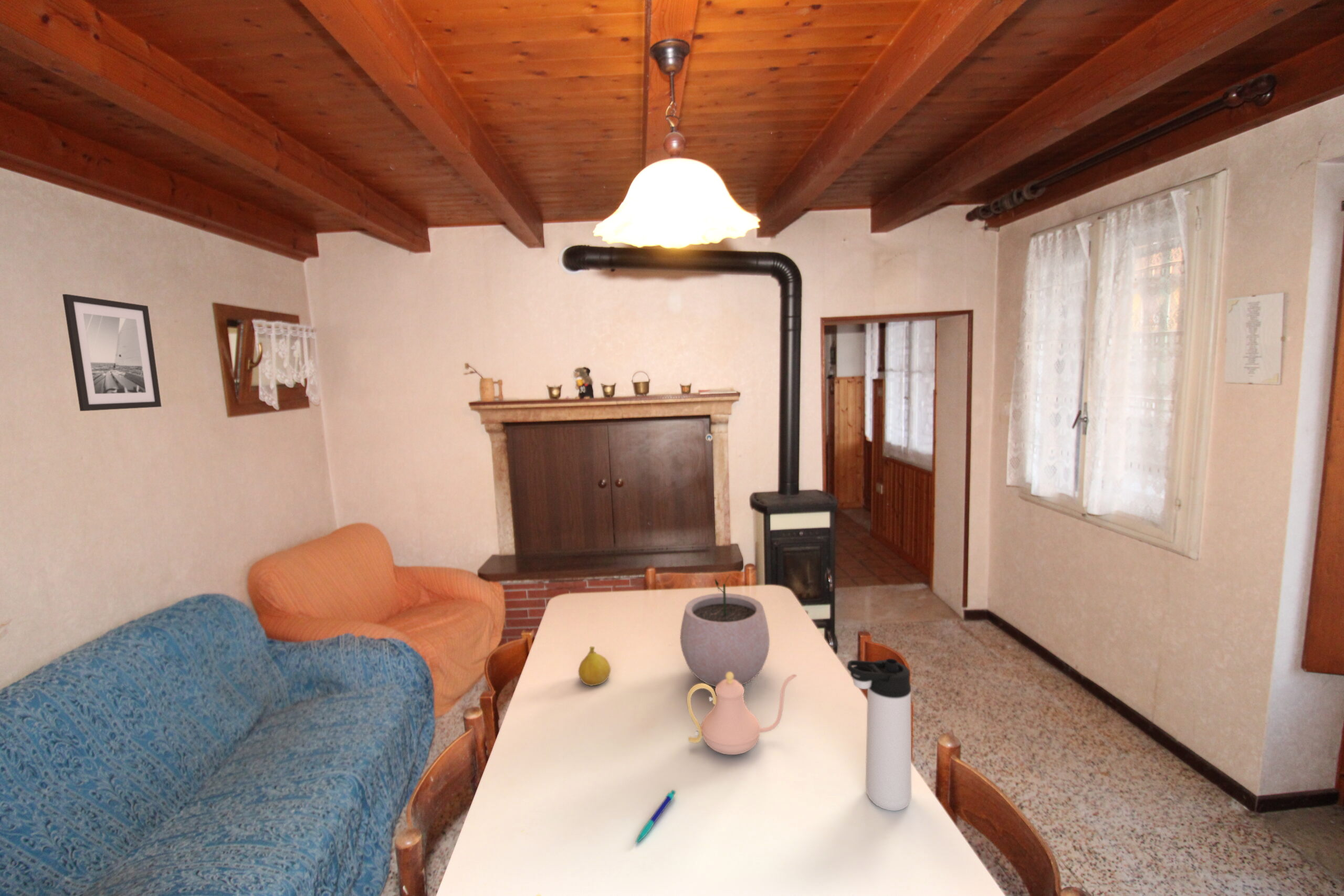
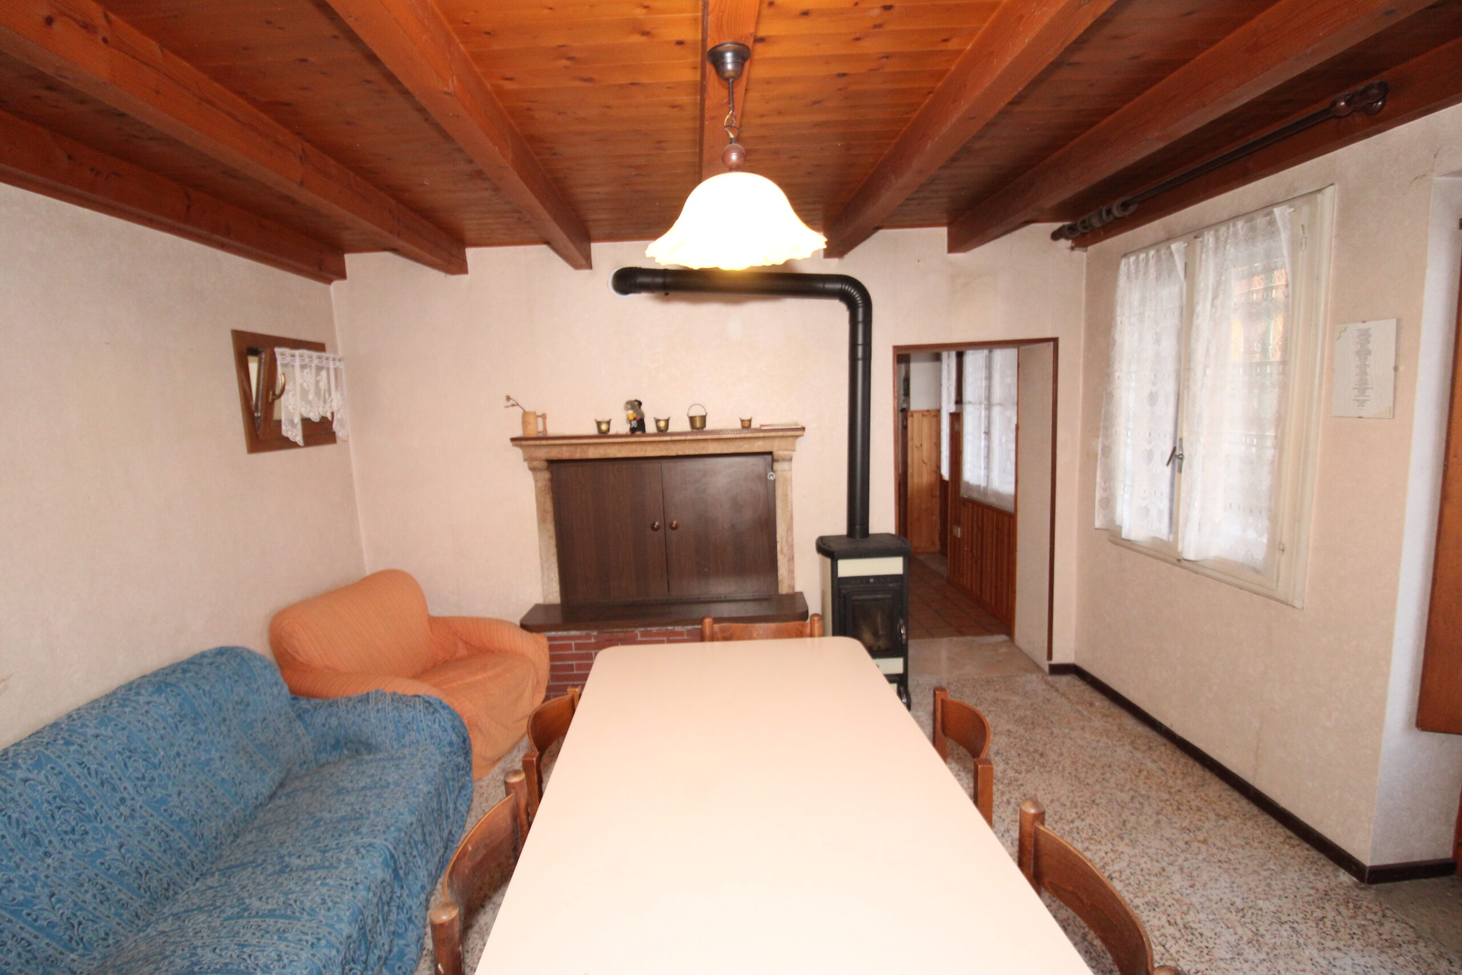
- plant pot [680,574,770,687]
- pen [635,789,676,845]
- fruit [578,646,611,687]
- thermos bottle [846,658,912,811]
- teapot [687,672,797,755]
- wall art [62,293,162,412]
